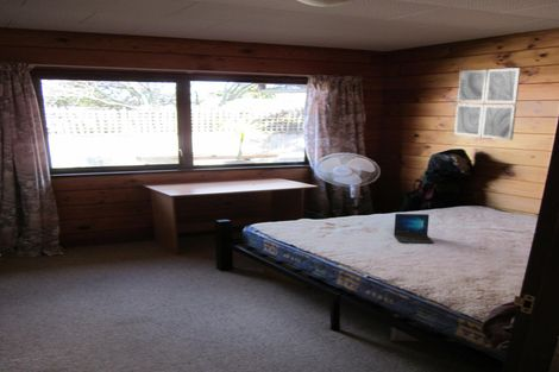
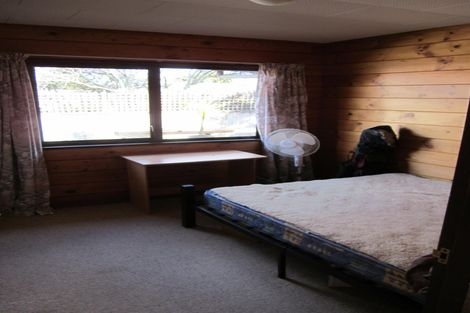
- laptop [392,213,434,244]
- wall art [453,67,522,141]
